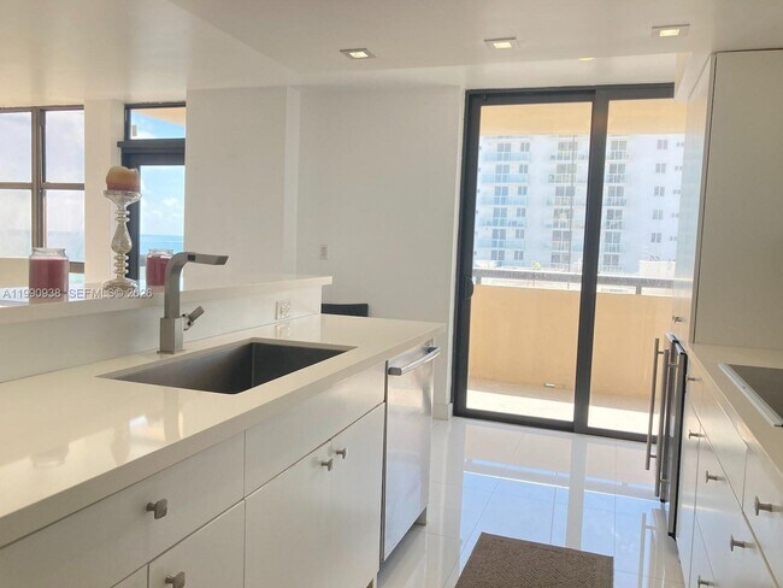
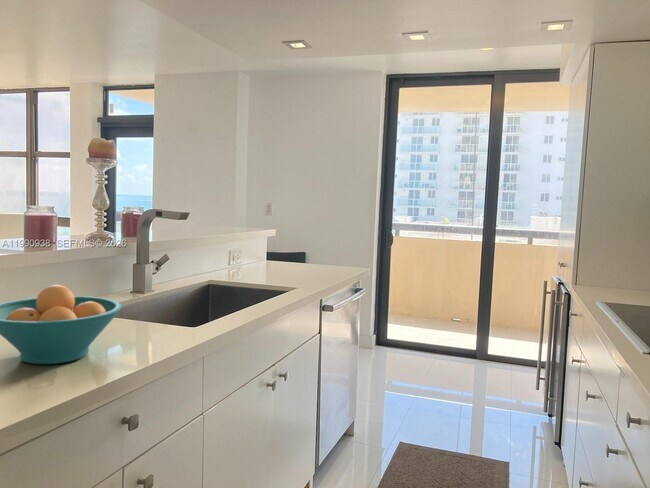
+ fruit bowl [0,284,123,365]
